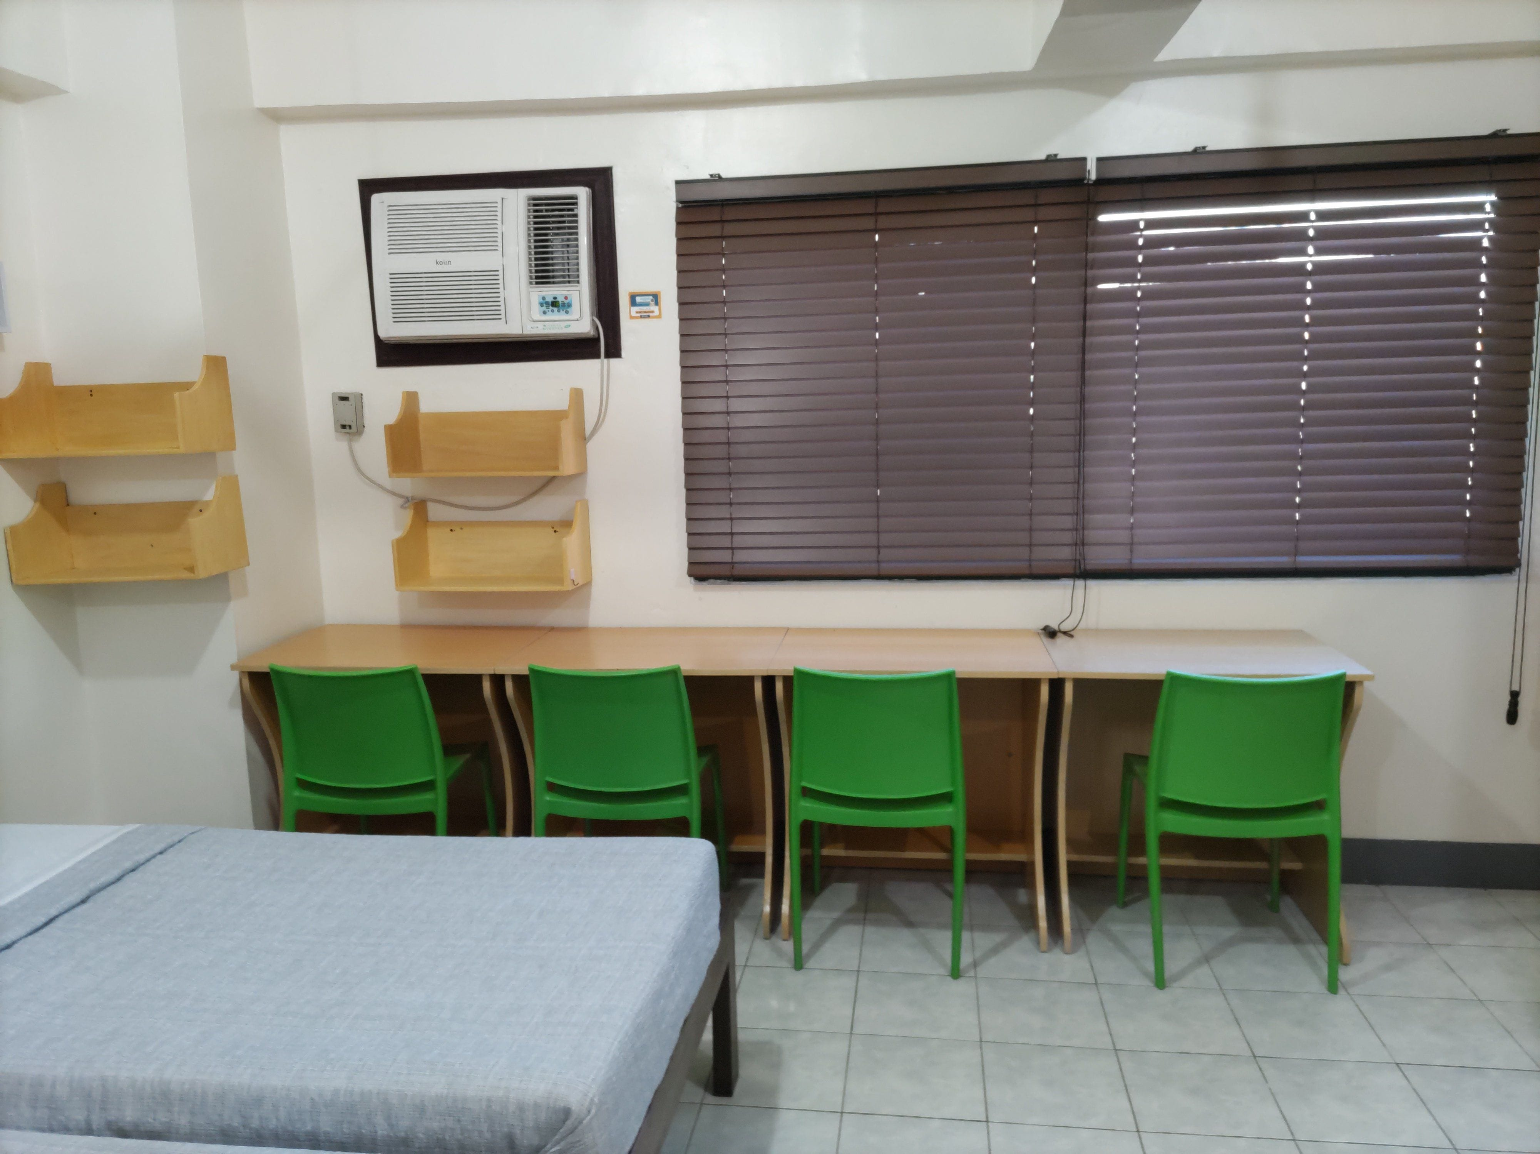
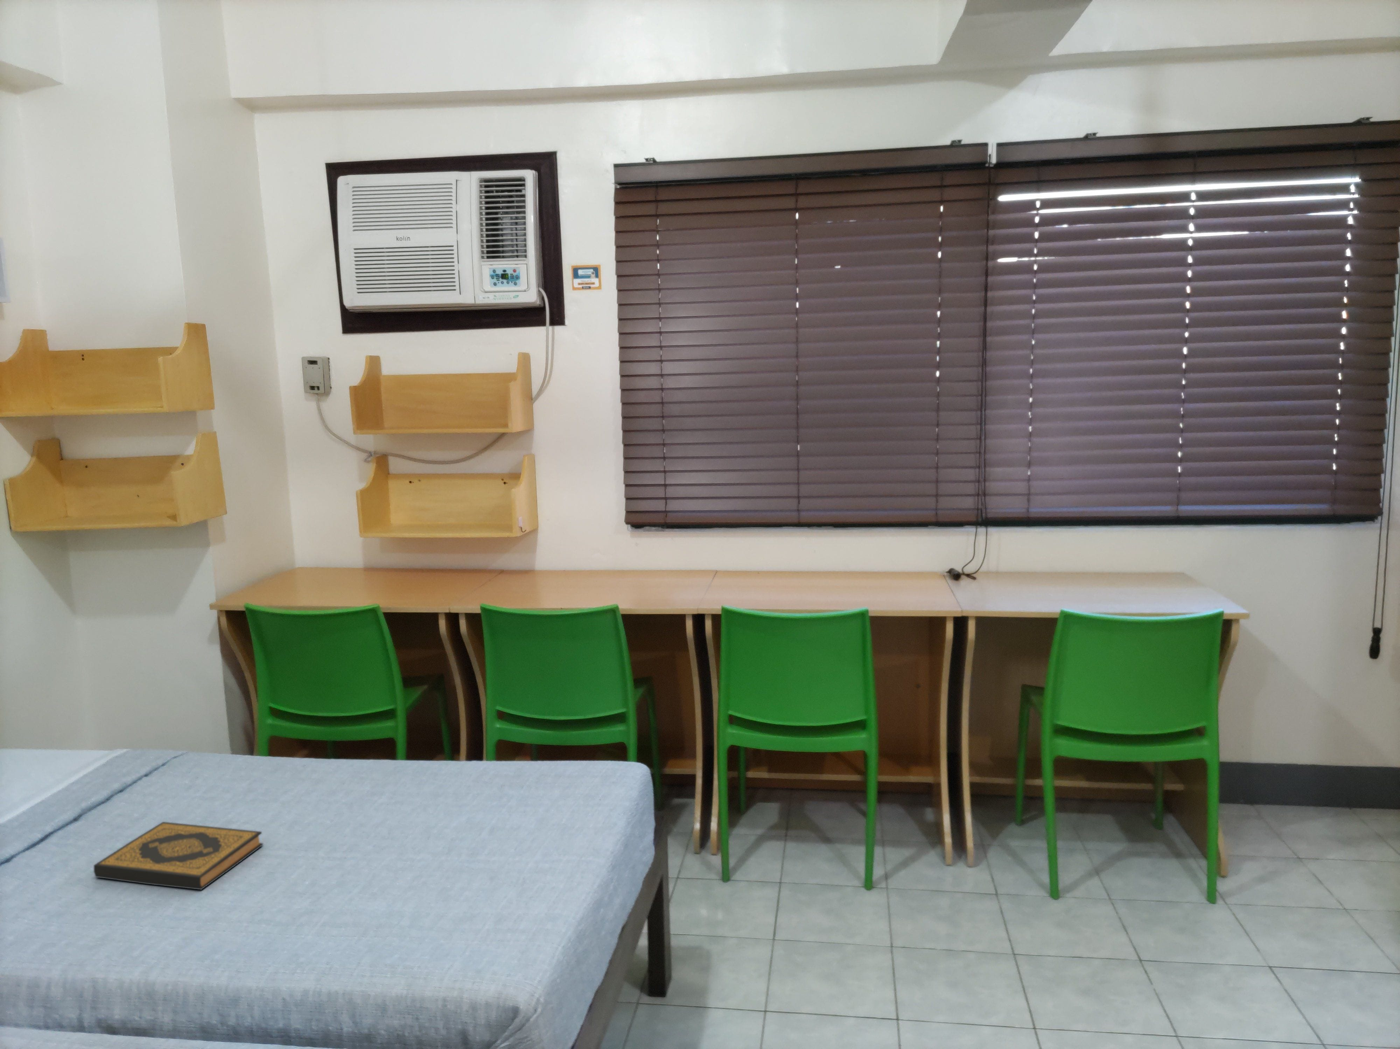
+ hardback book [94,821,263,890]
